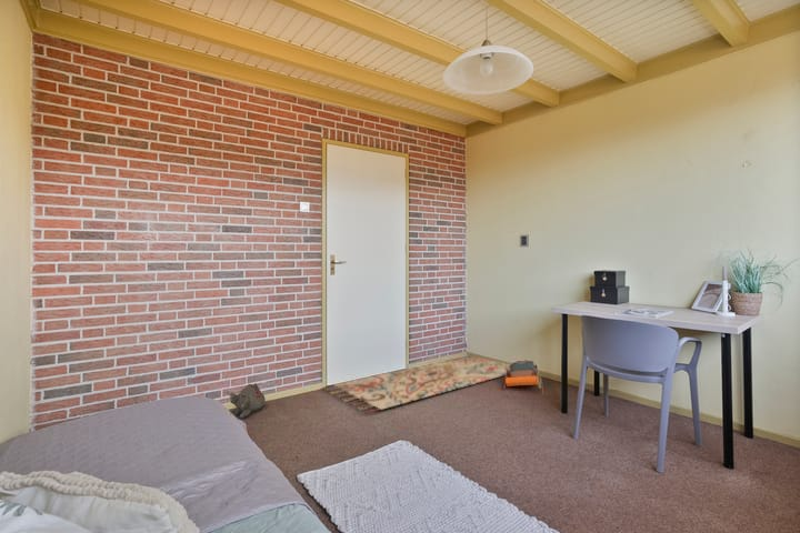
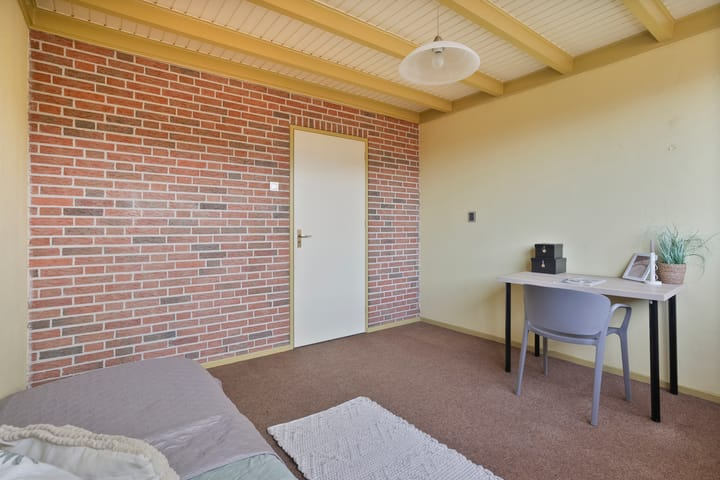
- rug [320,354,511,414]
- plush toy [226,383,267,419]
- backpack [502,360,544,393]
